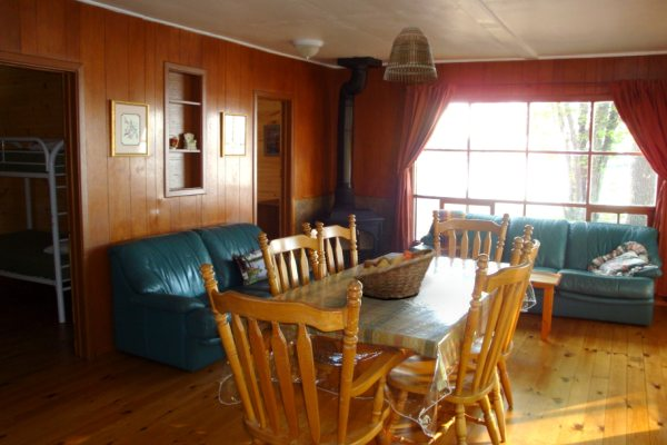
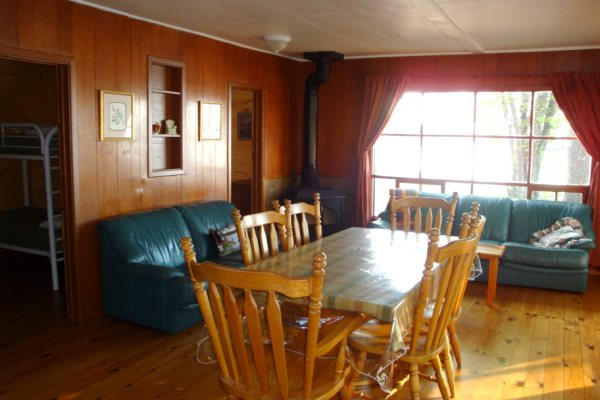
- fruit basket [350,247,438,300]
- lamp shade [382,24,439,83]
